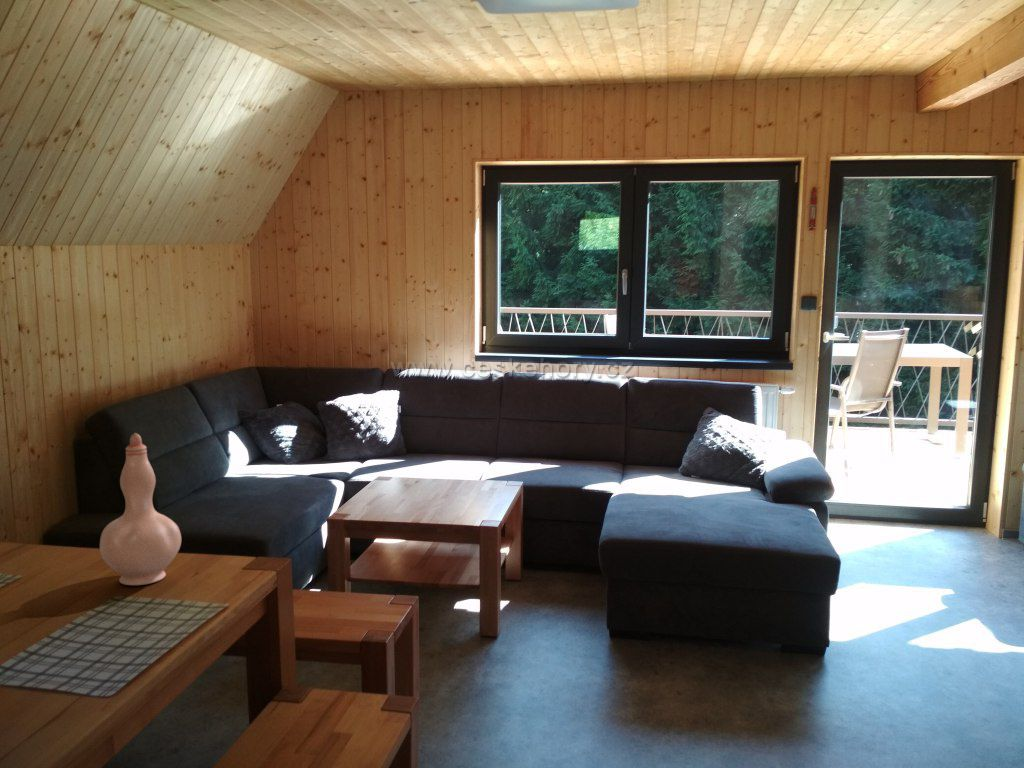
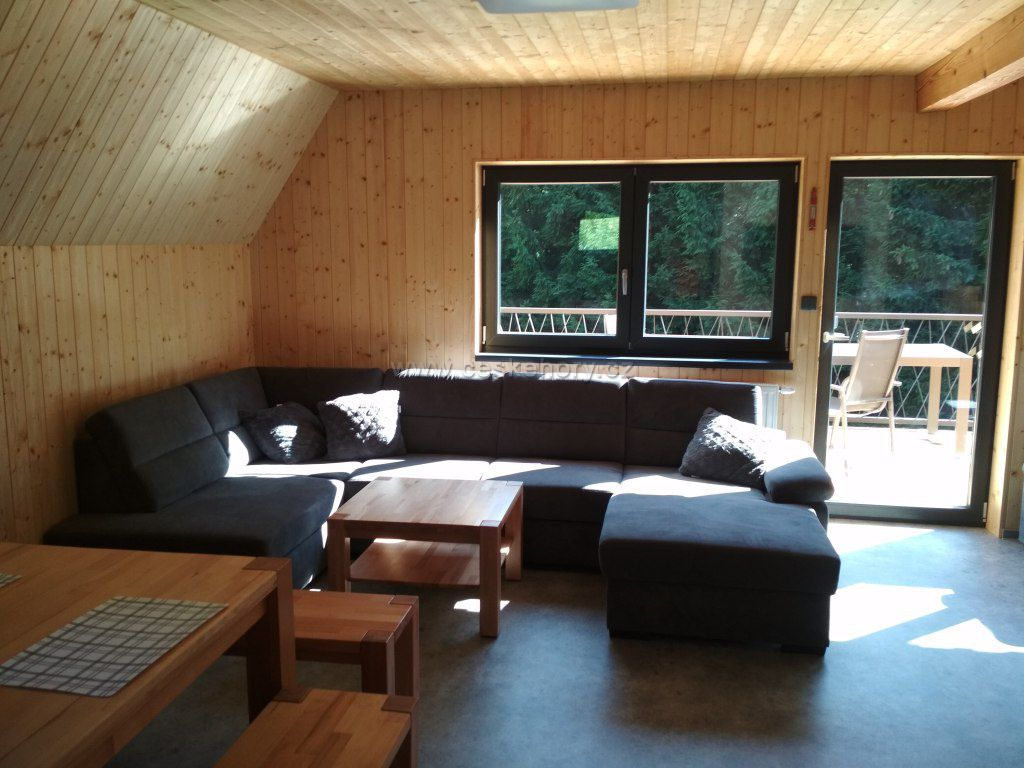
- vase [99,432,182,586]
